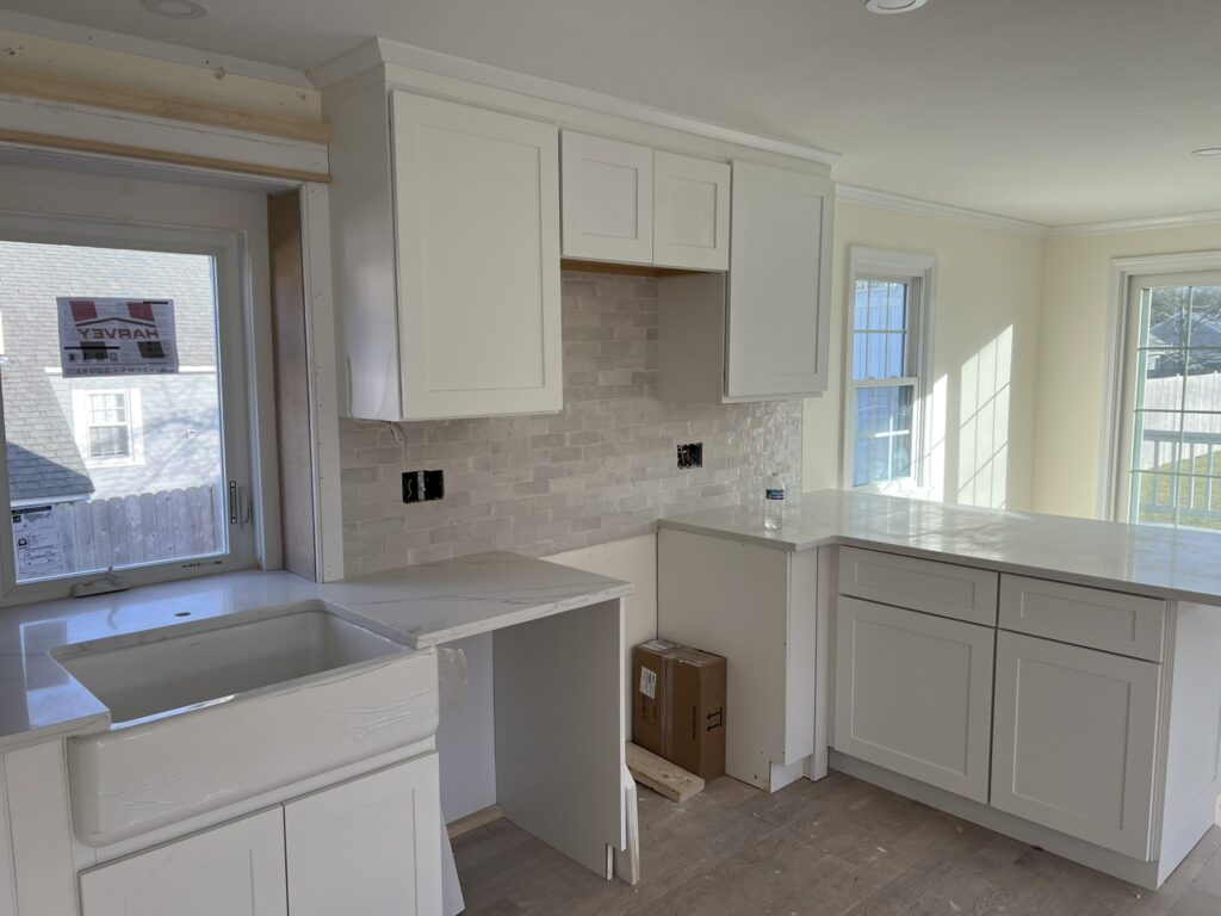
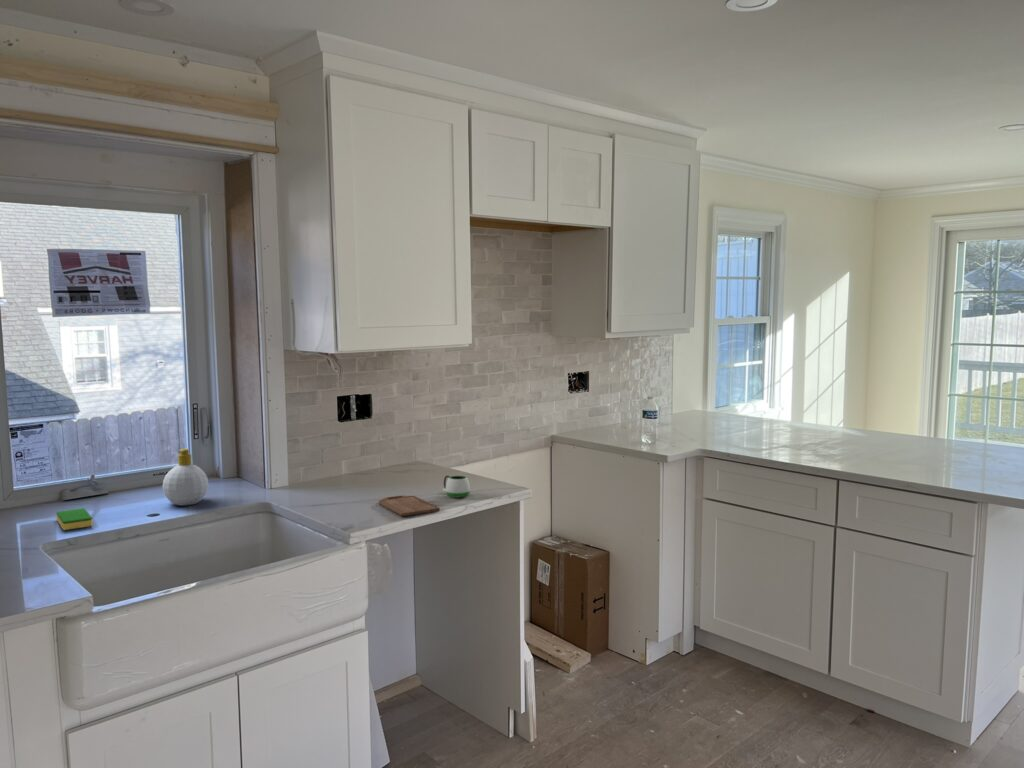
+ cutting board [377,495,441,517]
+ soap bottle [162,448,210,507]
+ mug [442,475,471,499]
+ dish sponge [55,507,94,531]
